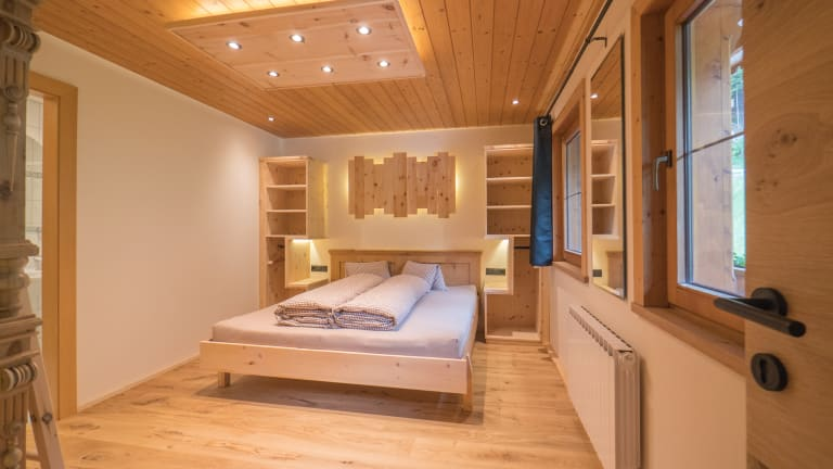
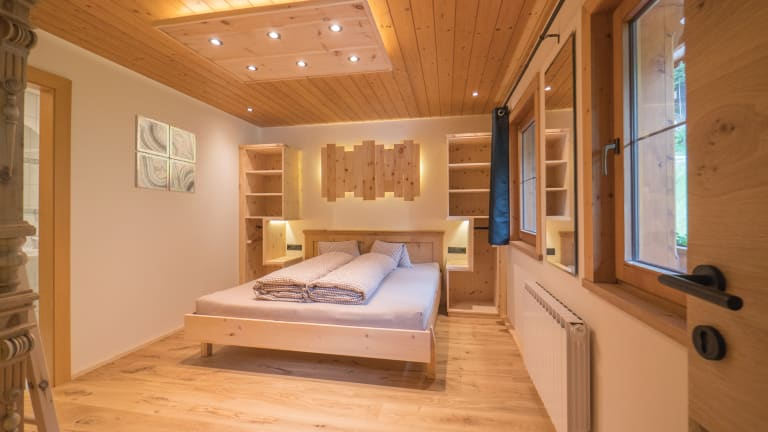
+ wall art [134,114,196,195]
